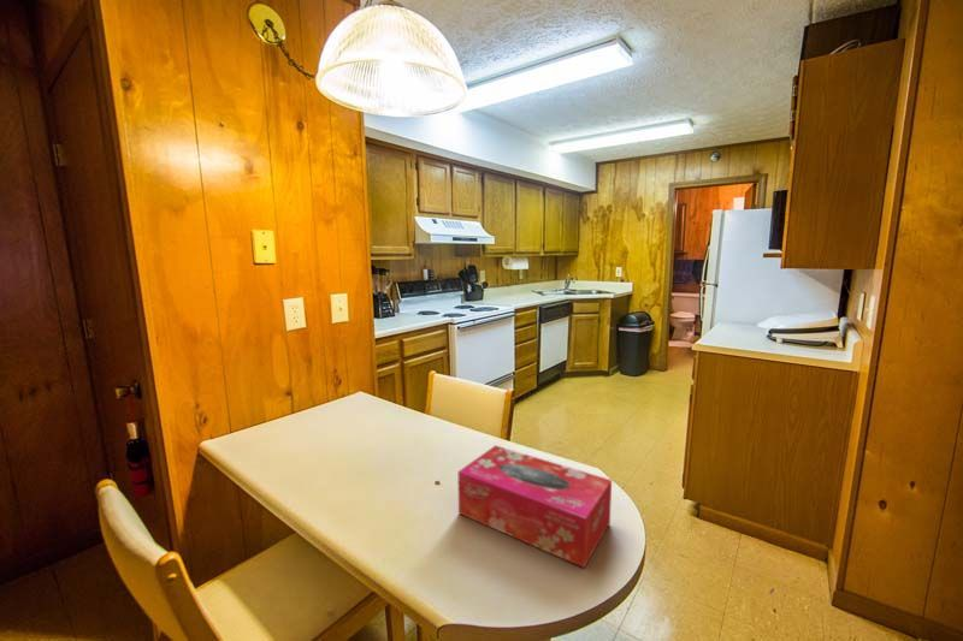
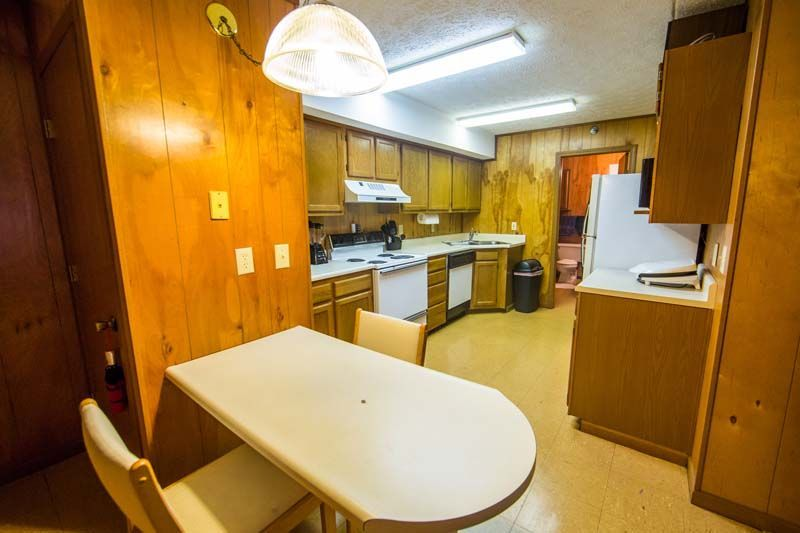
- tissue box [456,444,613,569]
